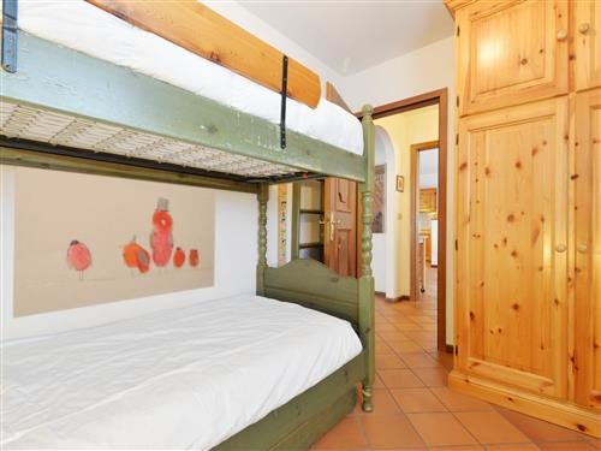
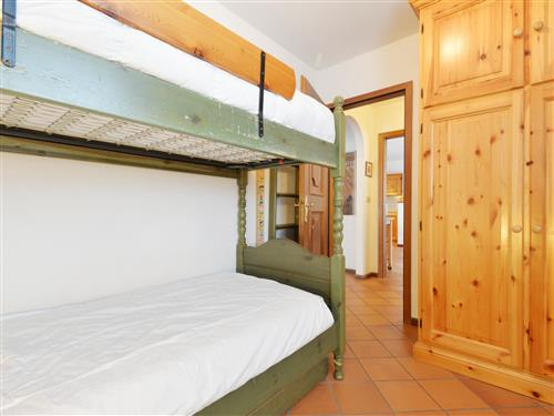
- wall art [12,165,216,319]
